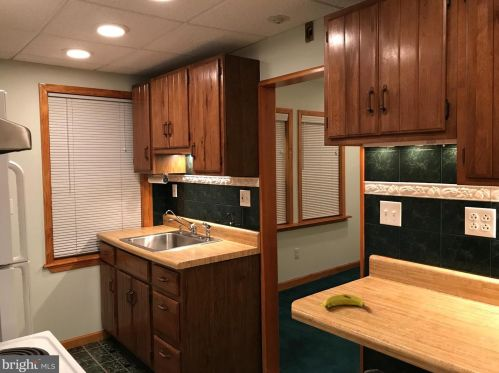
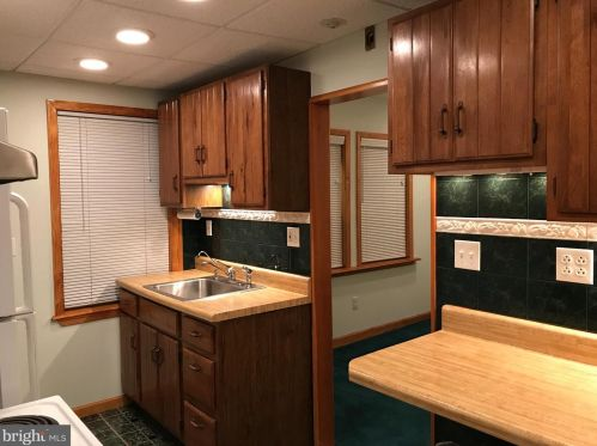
- banana [322,293,367,311]
